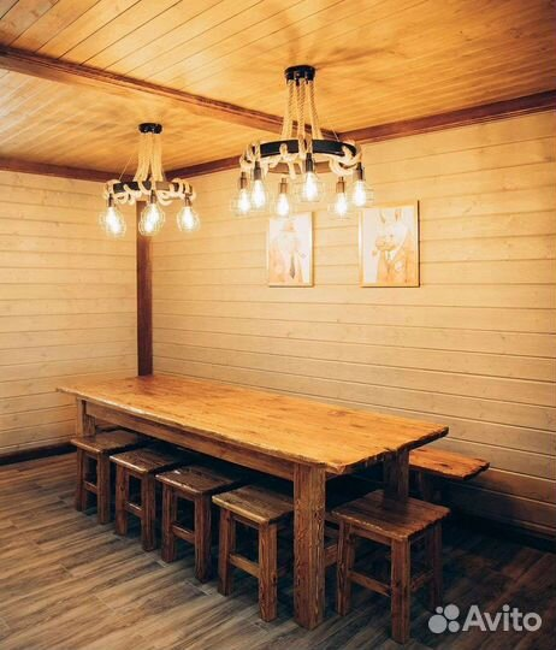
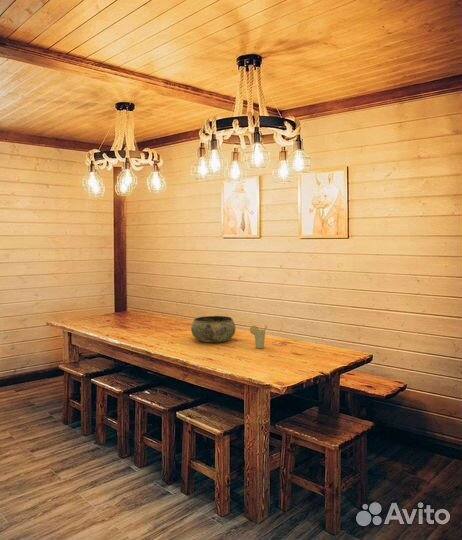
+ cup [249,324,268,349]
+ bowl [190,315,236,343]
